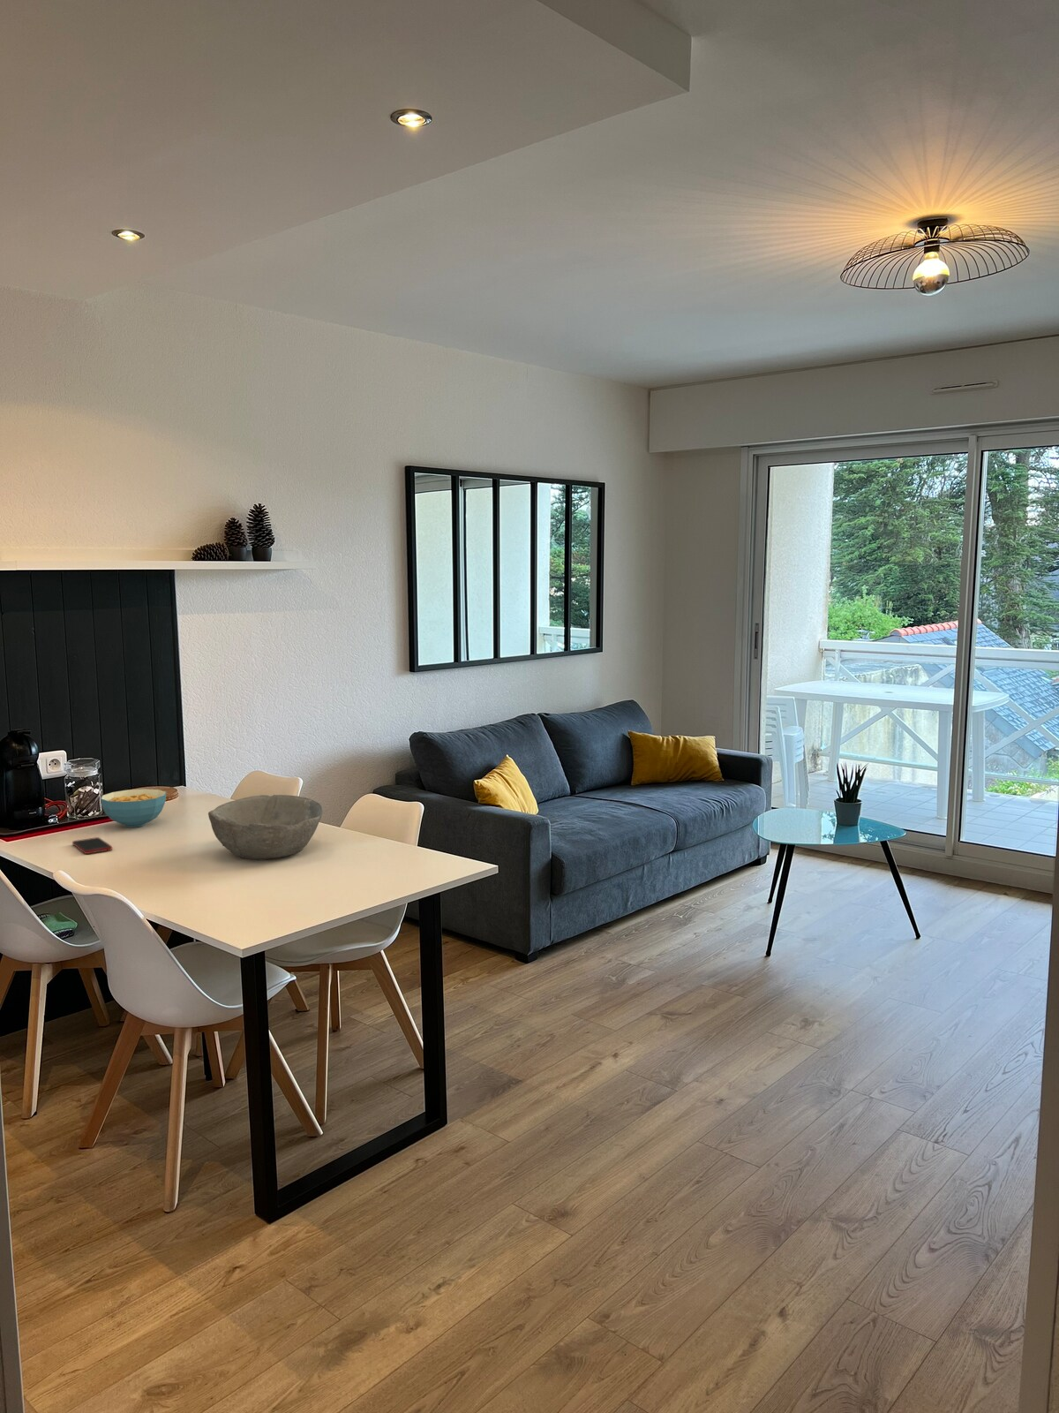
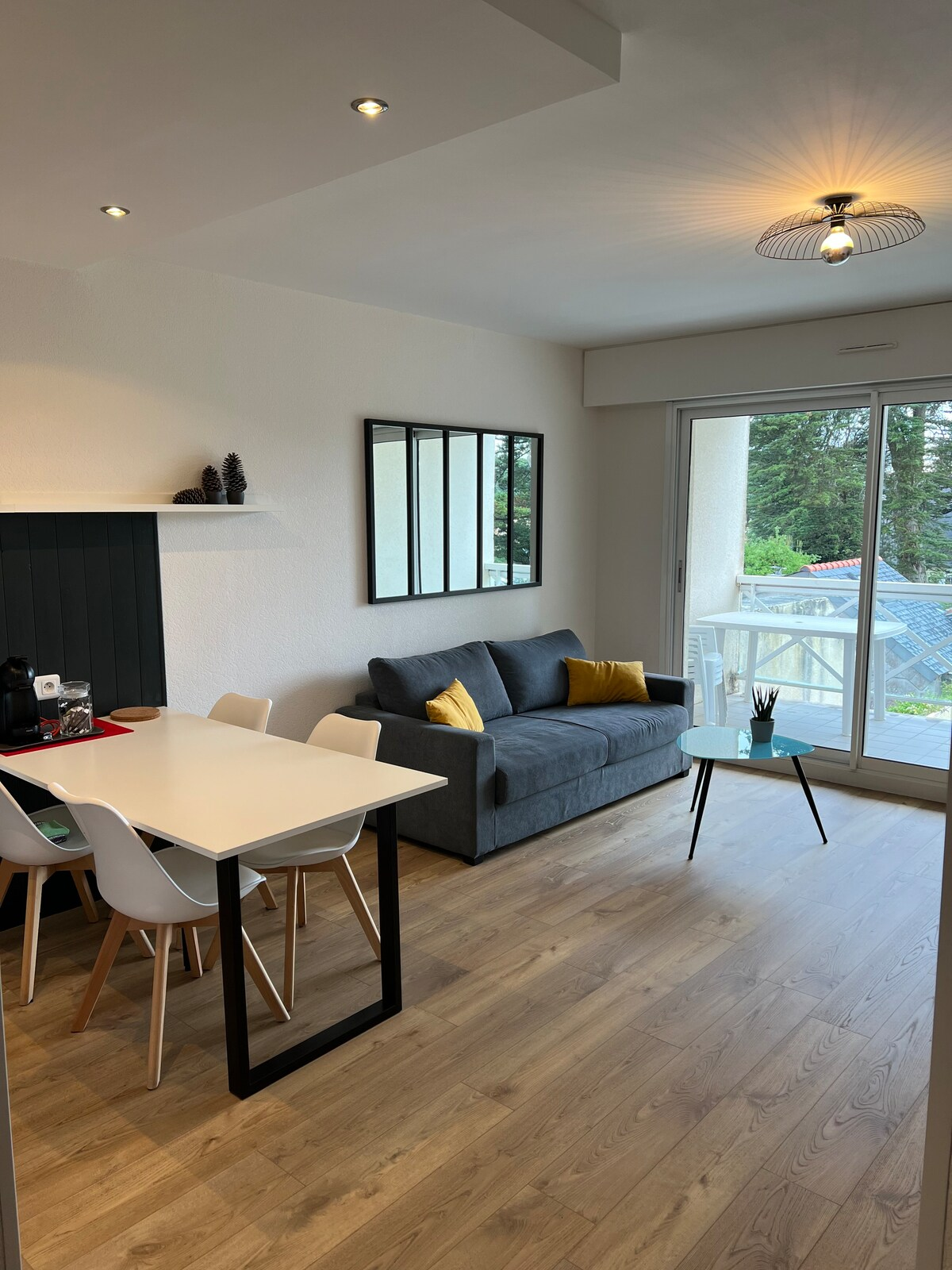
- cereal bowl [100,788,167,829]
- bowl [207,794,323,860]
- cell phone [71,837,113,854]
